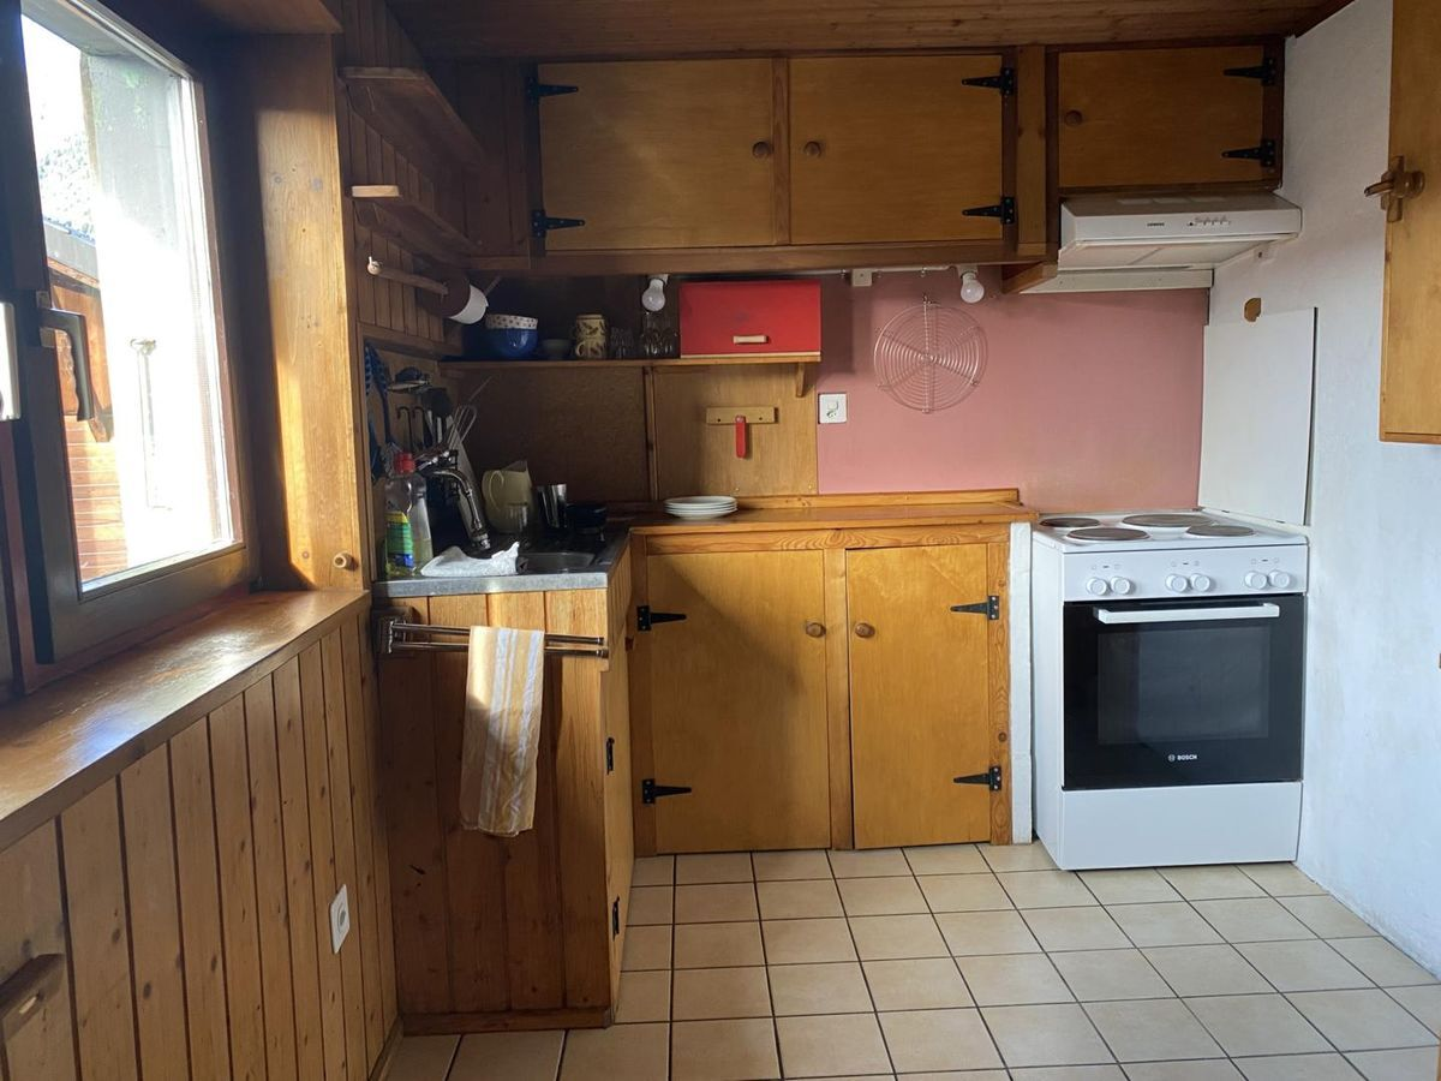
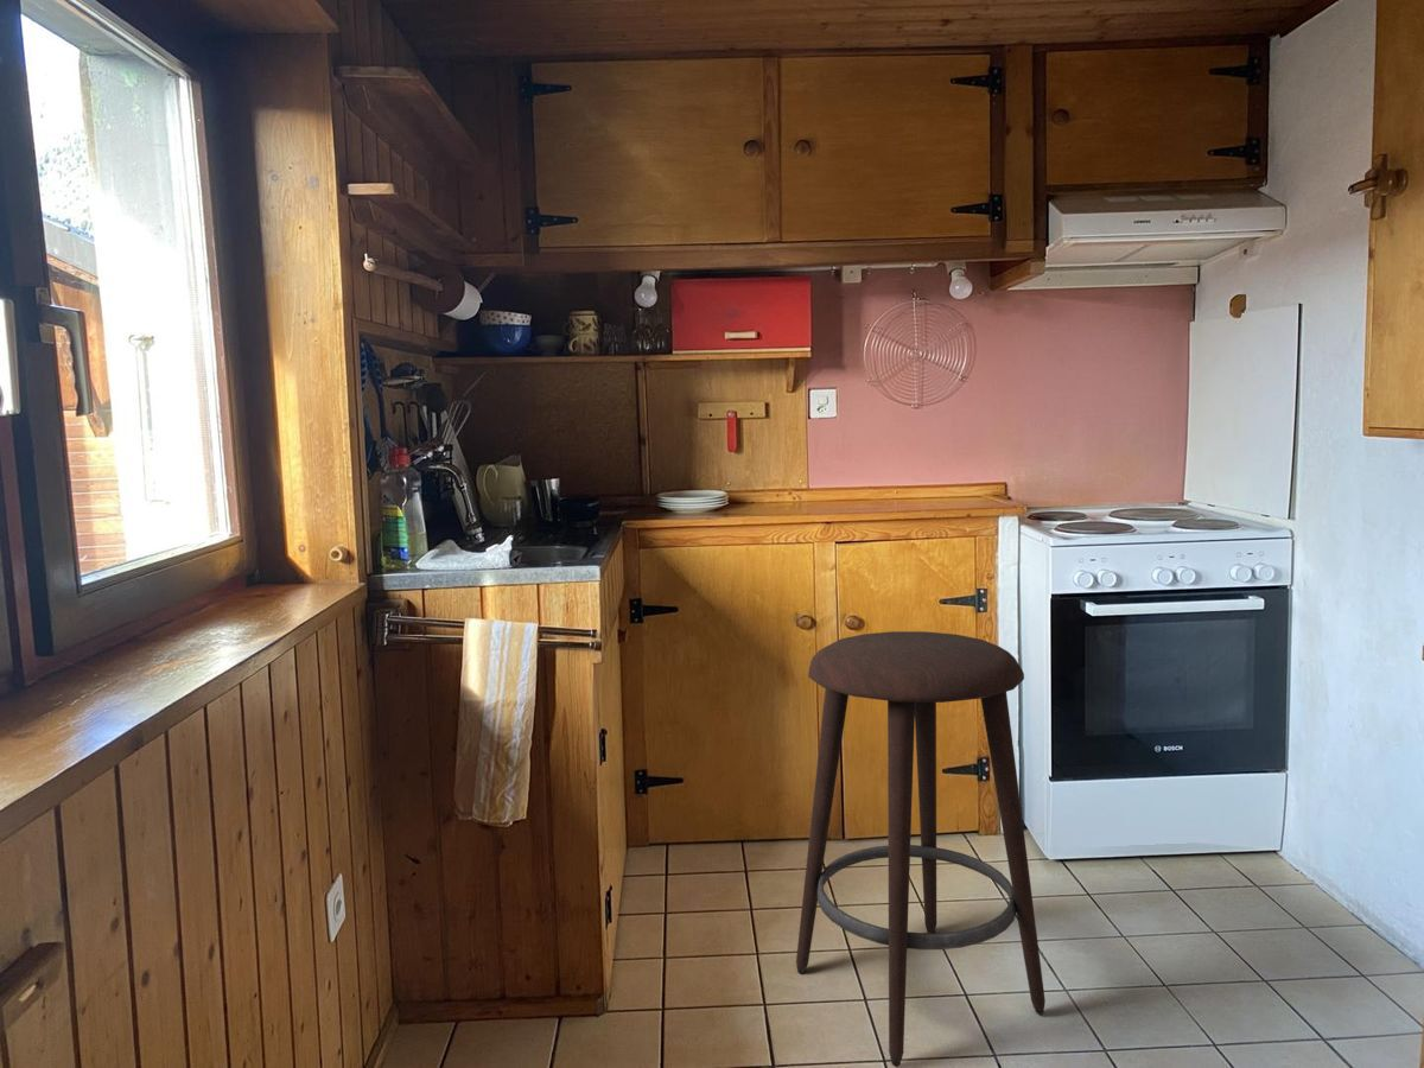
+ stool [795,630,1047,1068]
